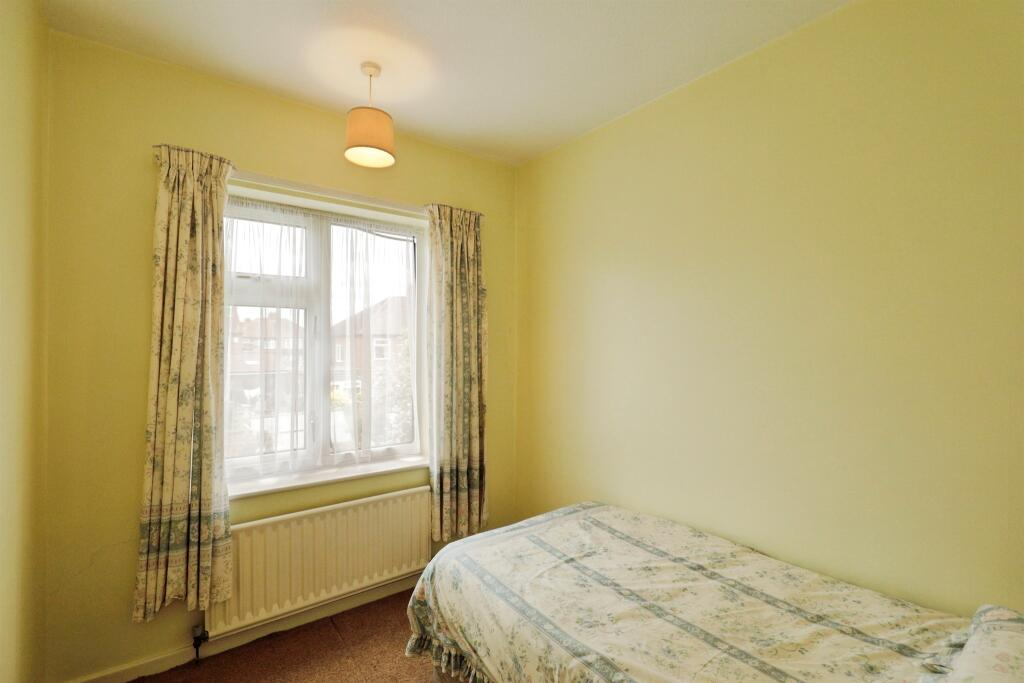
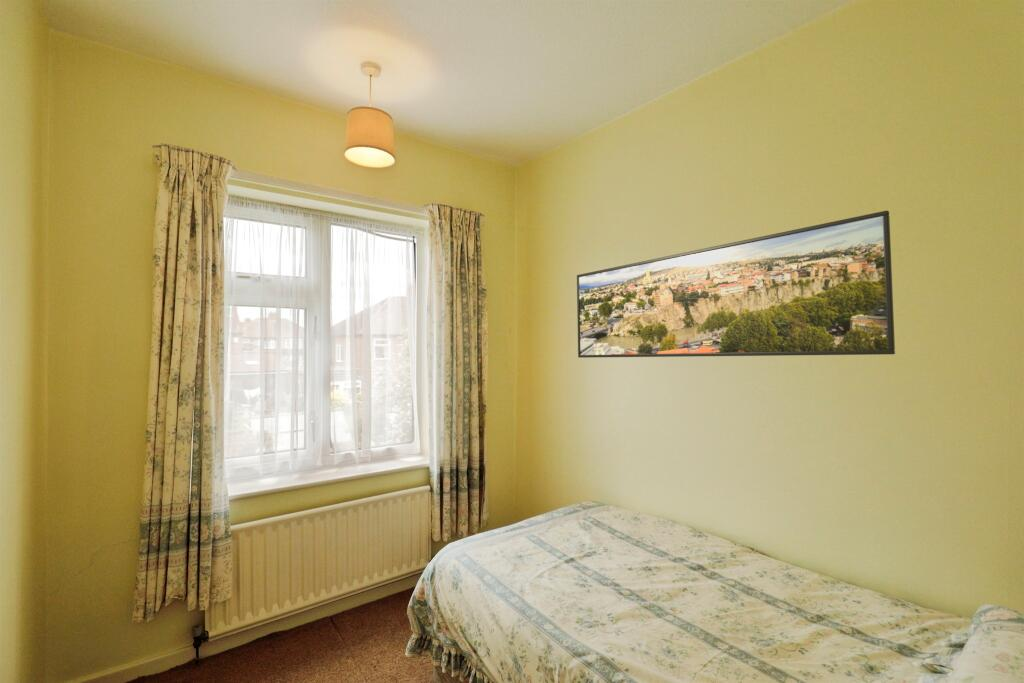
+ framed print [576,210,896,359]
